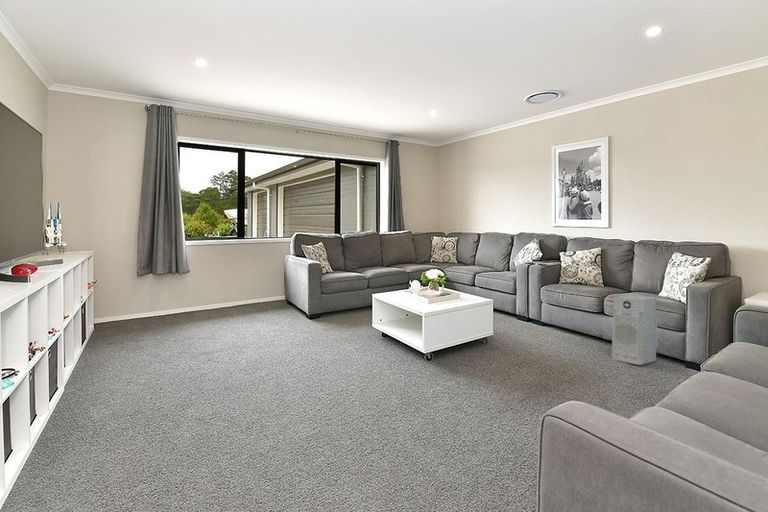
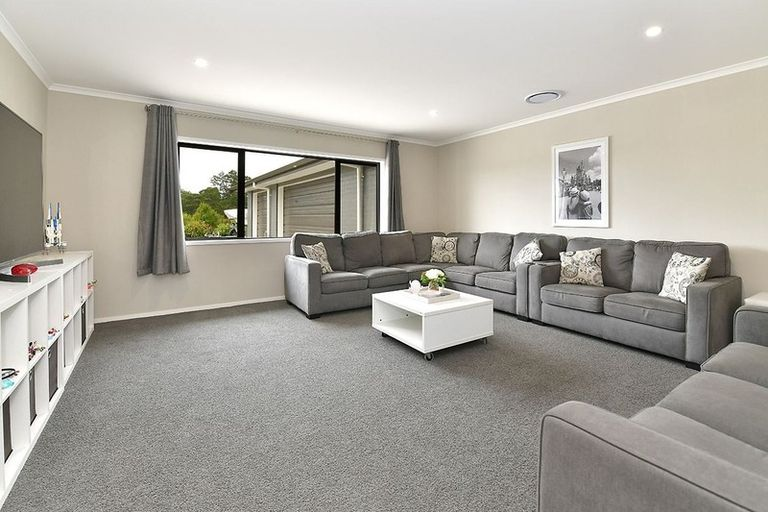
- air purifier [611,294,658,366]
